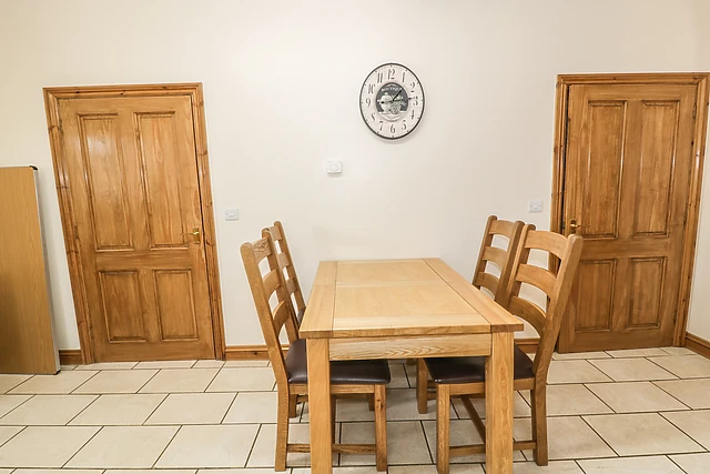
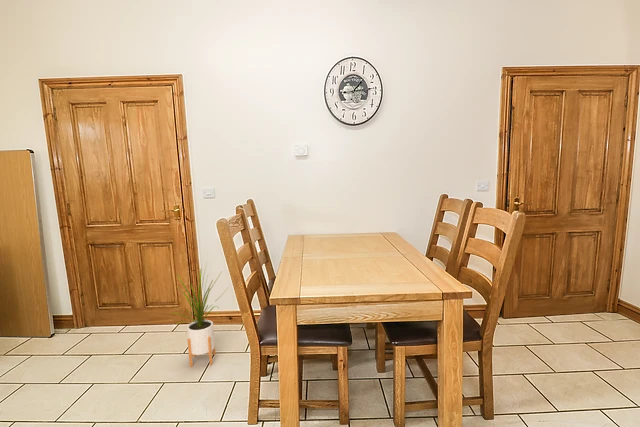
+ house plant [172,262,228,368]
